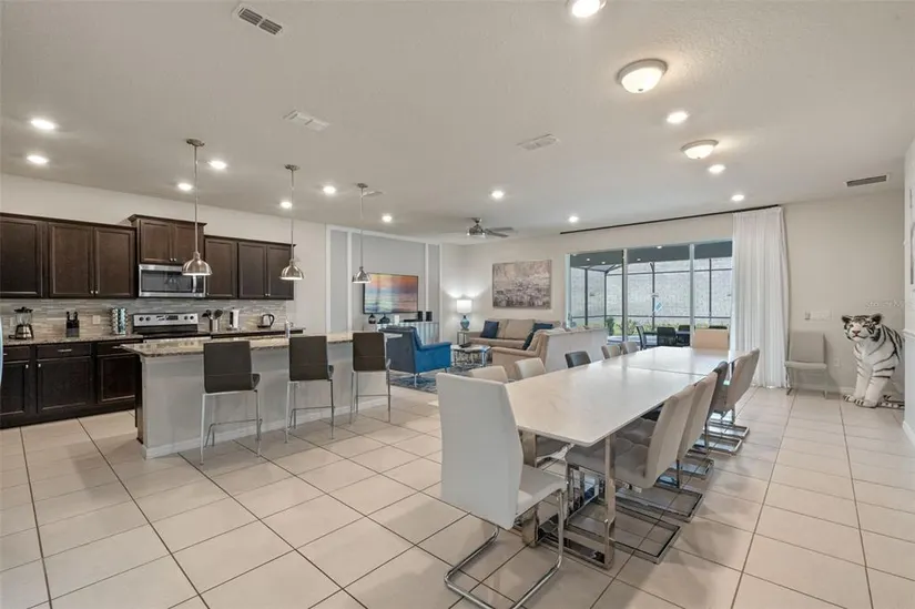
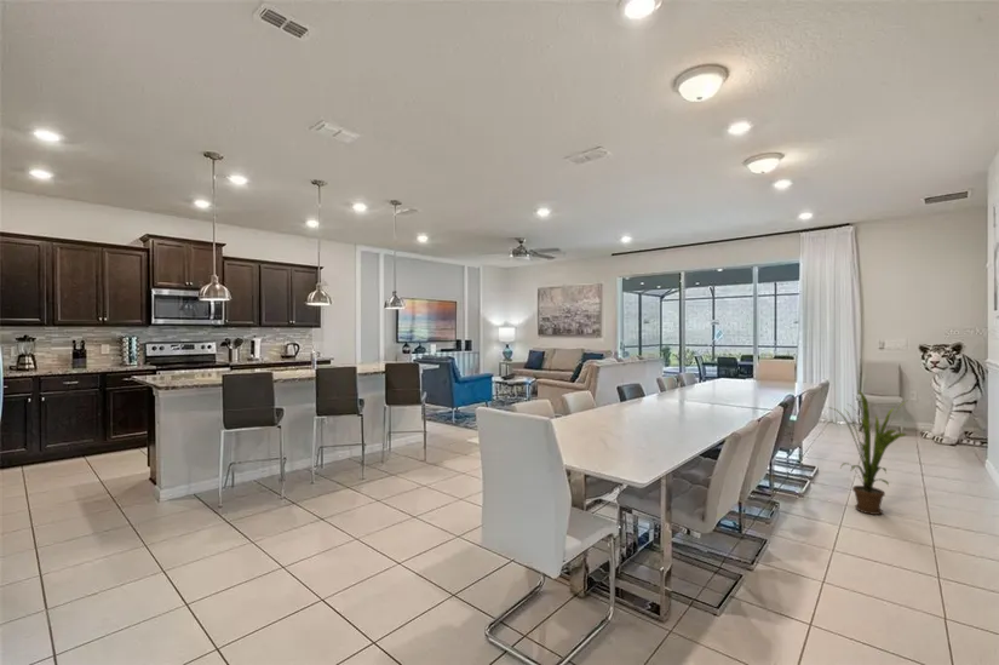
+ house plant [826,390,911,516]
